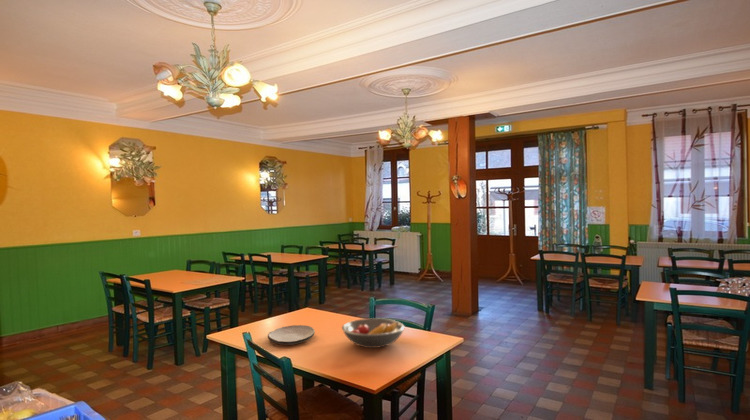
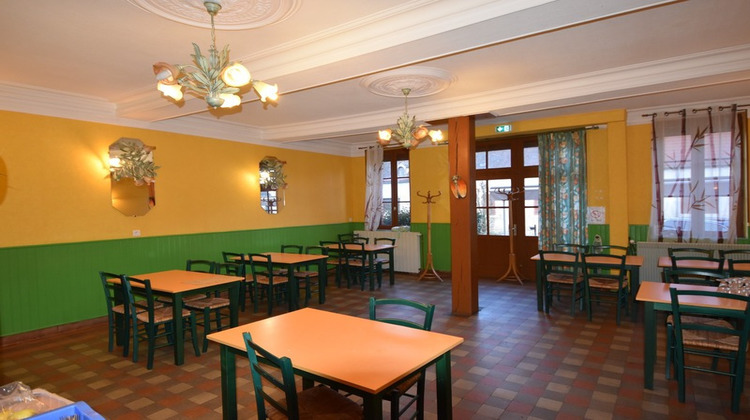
- plate [267,324,316,346]
- fruit bowl [341,317,406,349]
